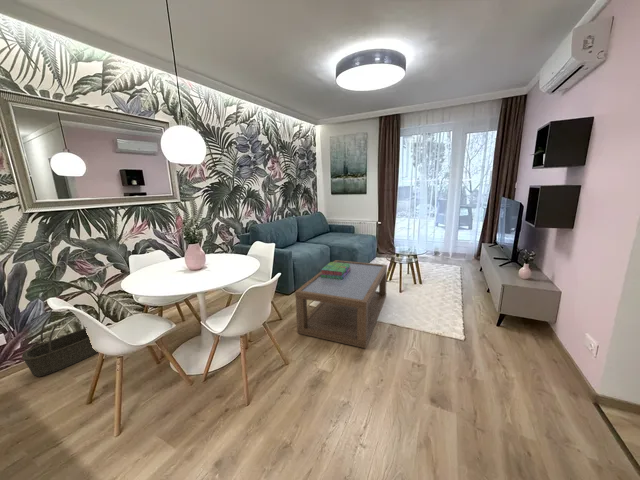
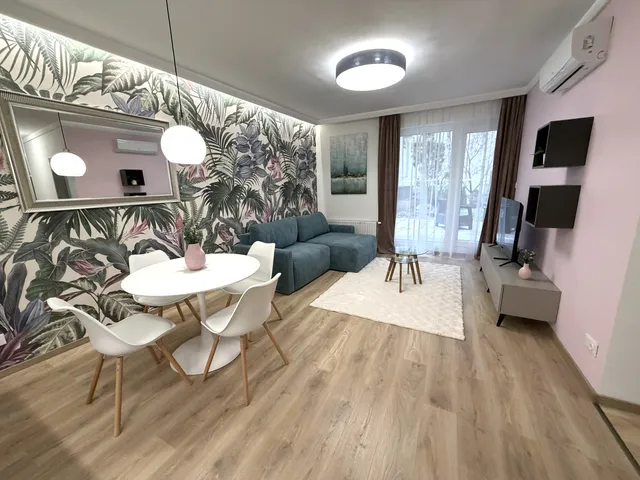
- stack of books [320,261,351,280]
- coffee table [294,259,388,349]
- basket [21,311,99,378]
